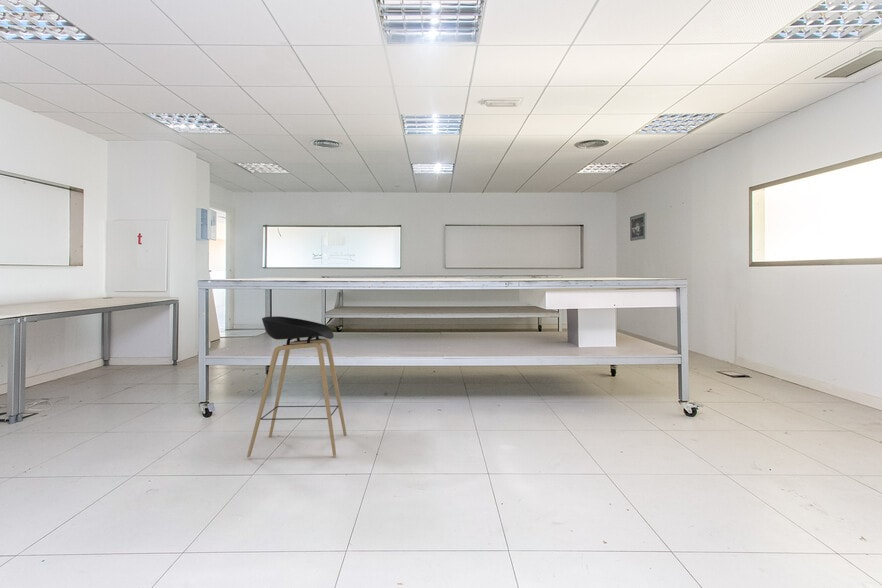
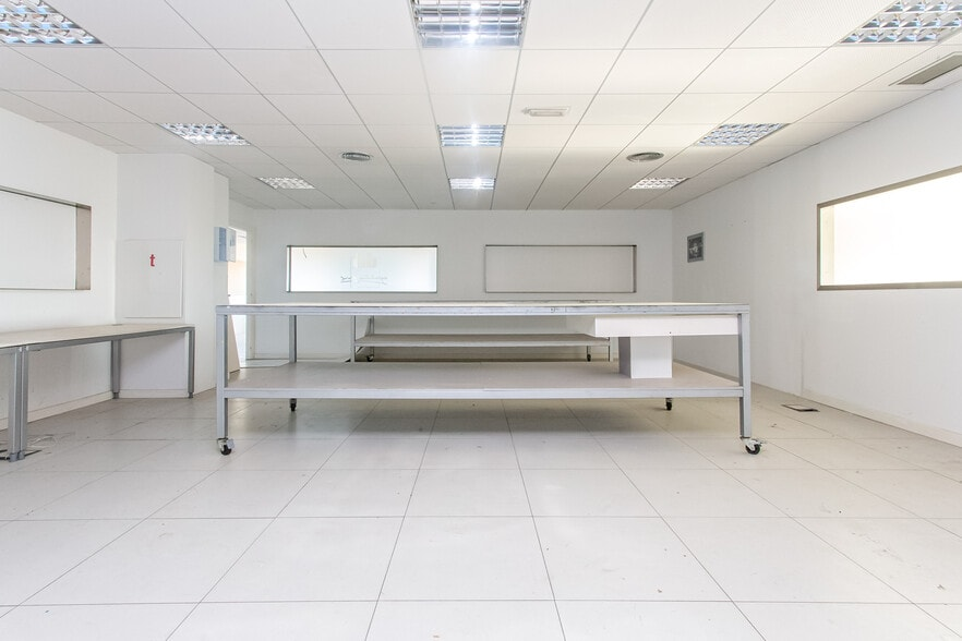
- stool [246,315,348,458]
